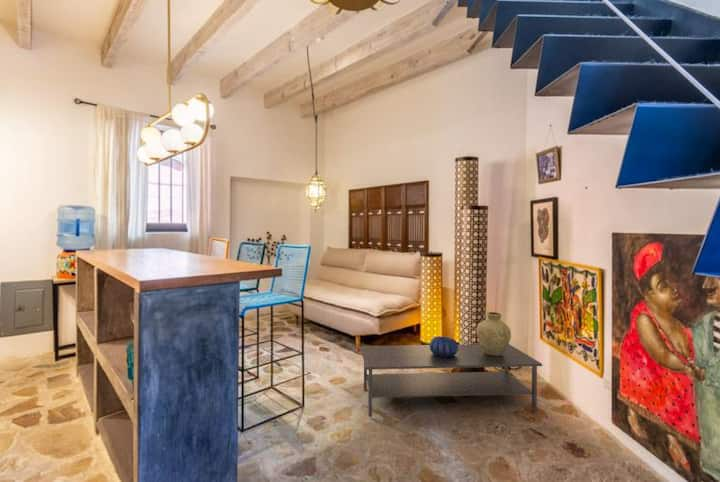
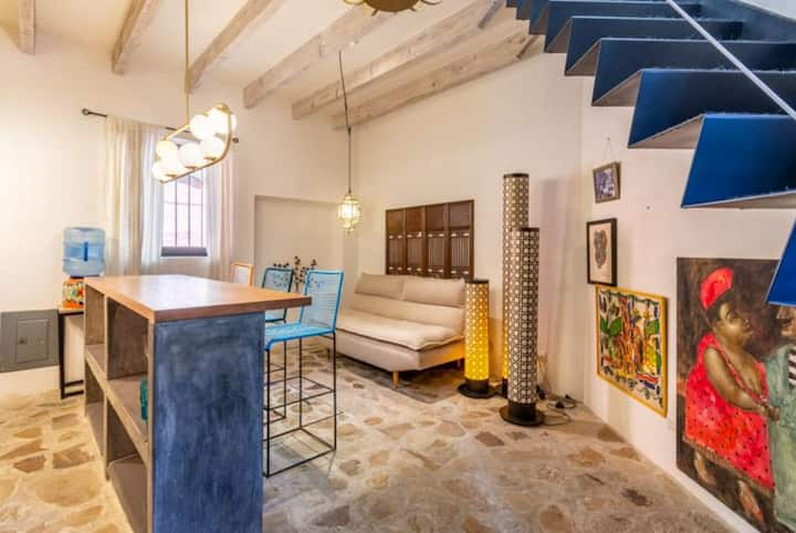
- decorative bowl [429,335,458,357]
- coffee table [360,343,543,417]
- vase [475,311,512,356]
